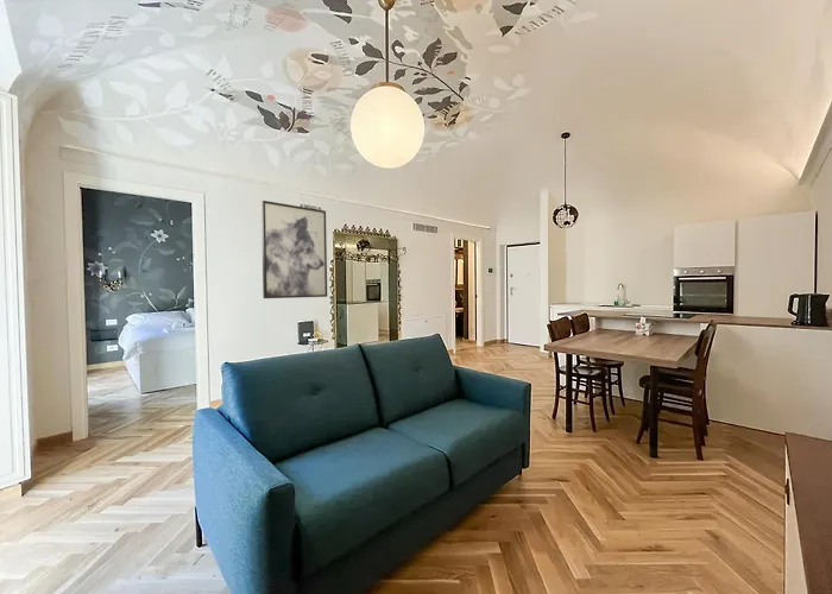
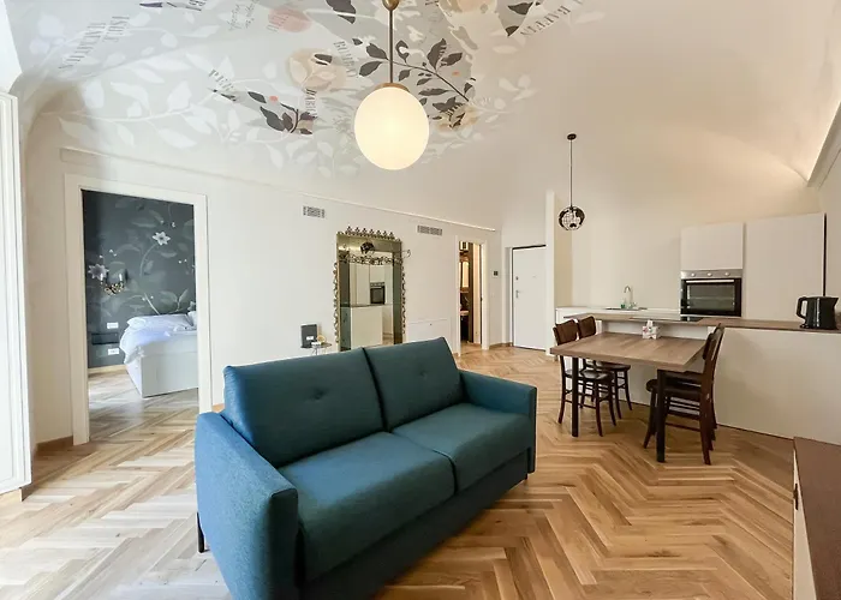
- wall art [260,200,328,299]
